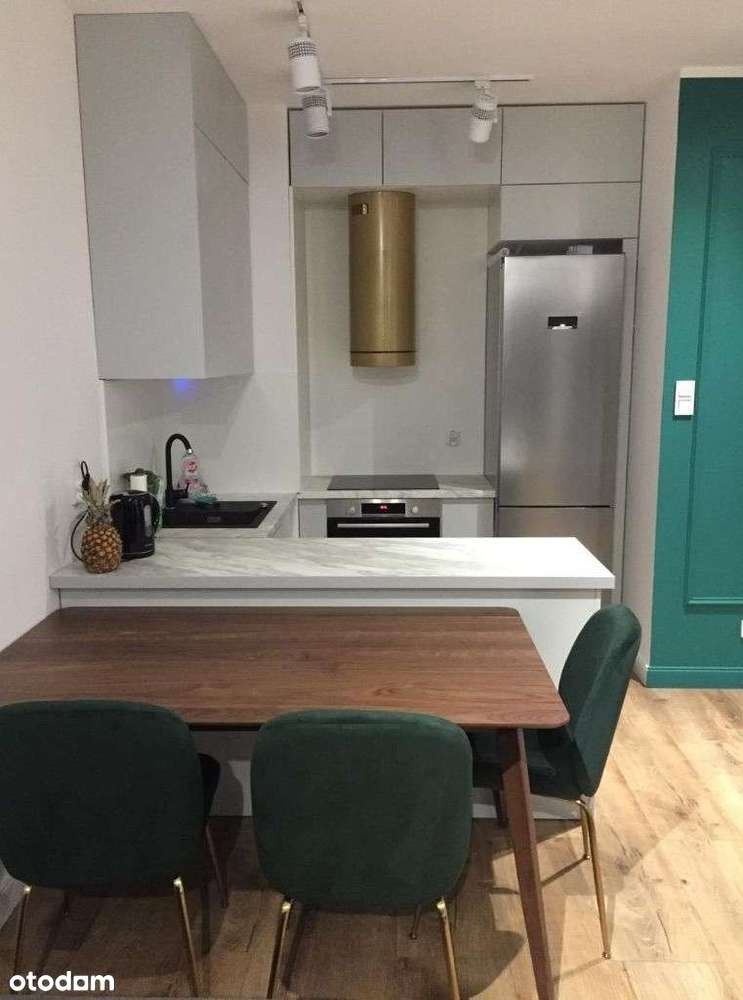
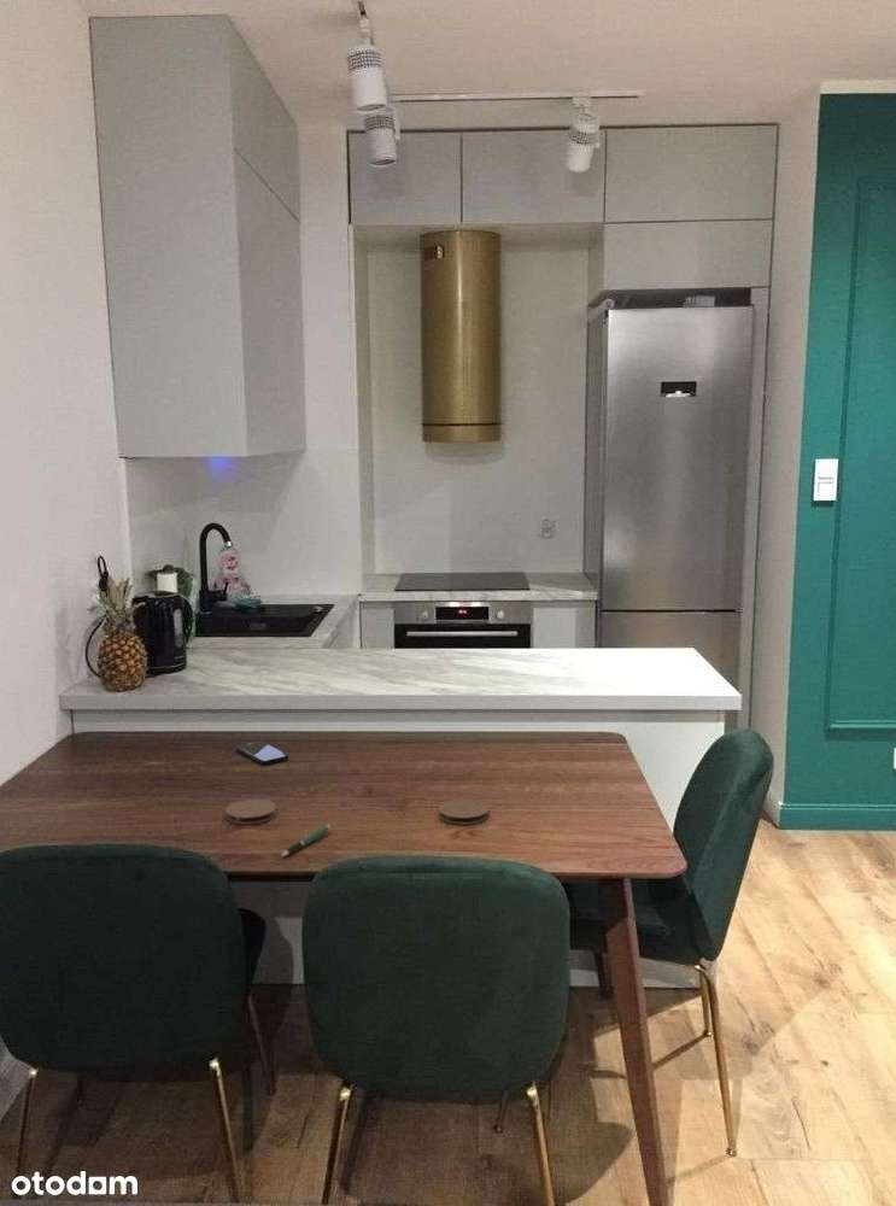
+ smartphone [235,739,289,766]
+ coaster [224,798,277,825]
+ coaster [438,798,490,825]
+ pen [280,824,333,857]
